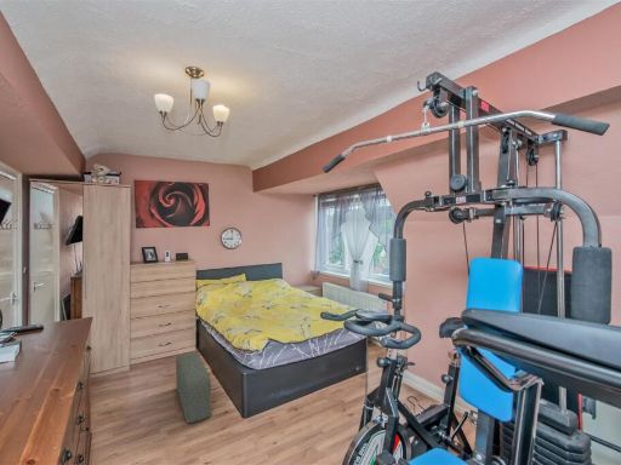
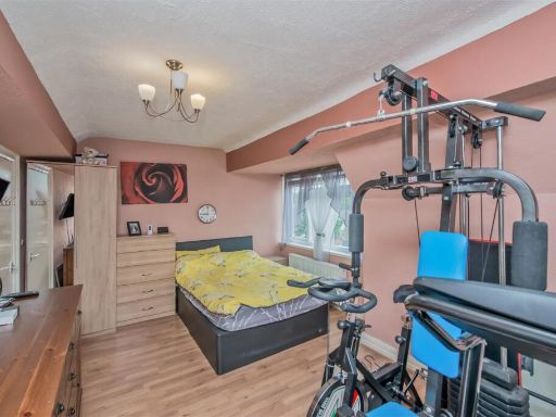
- pouf [175,351,212,425]
